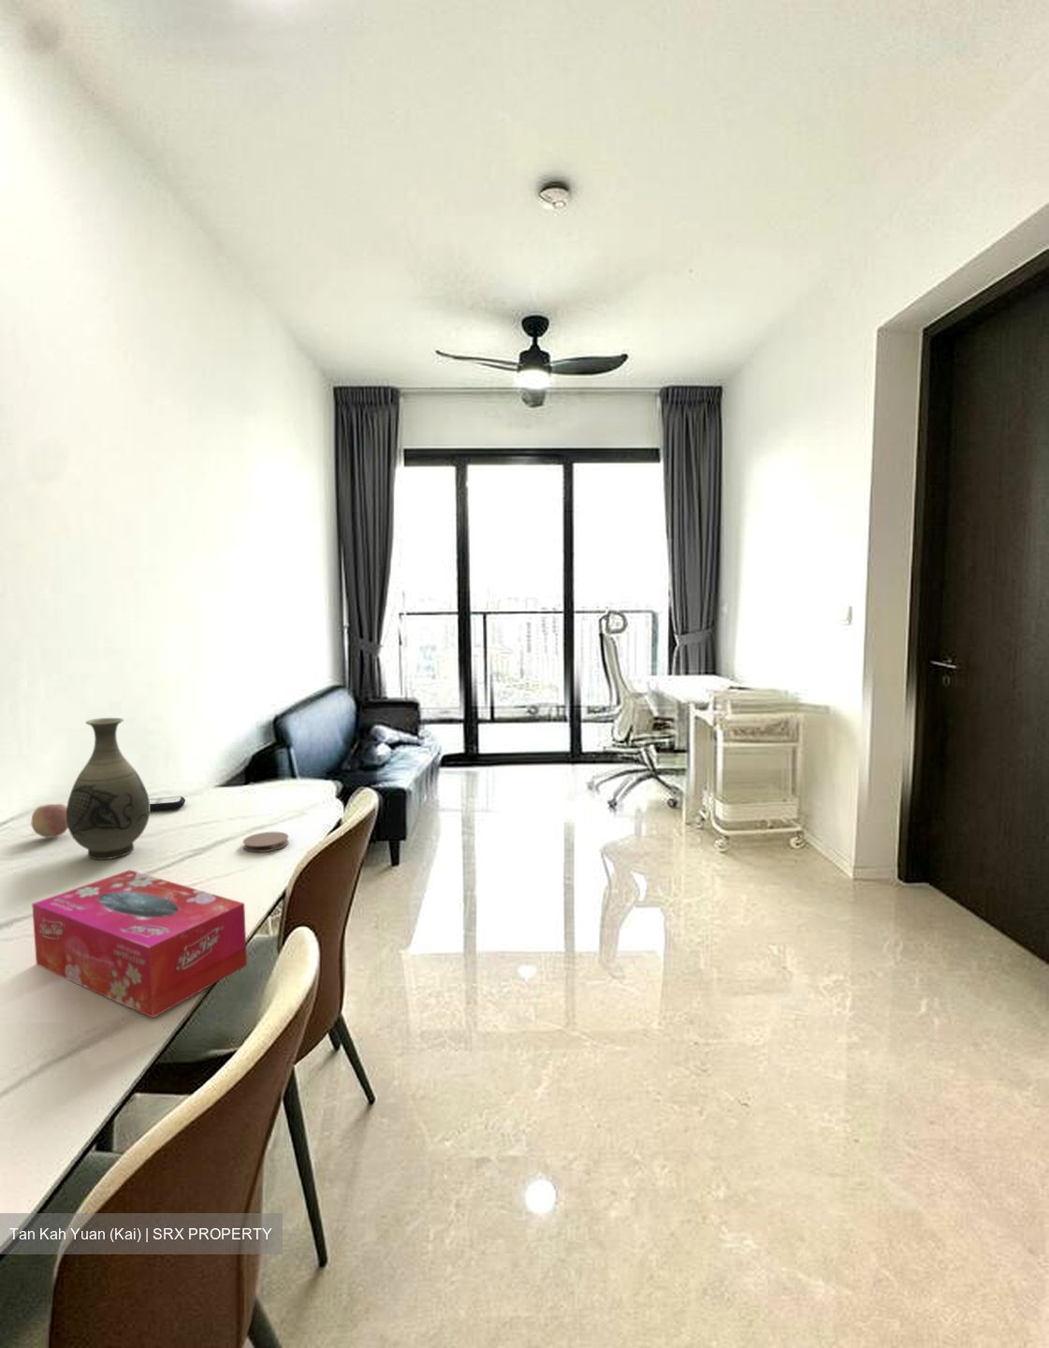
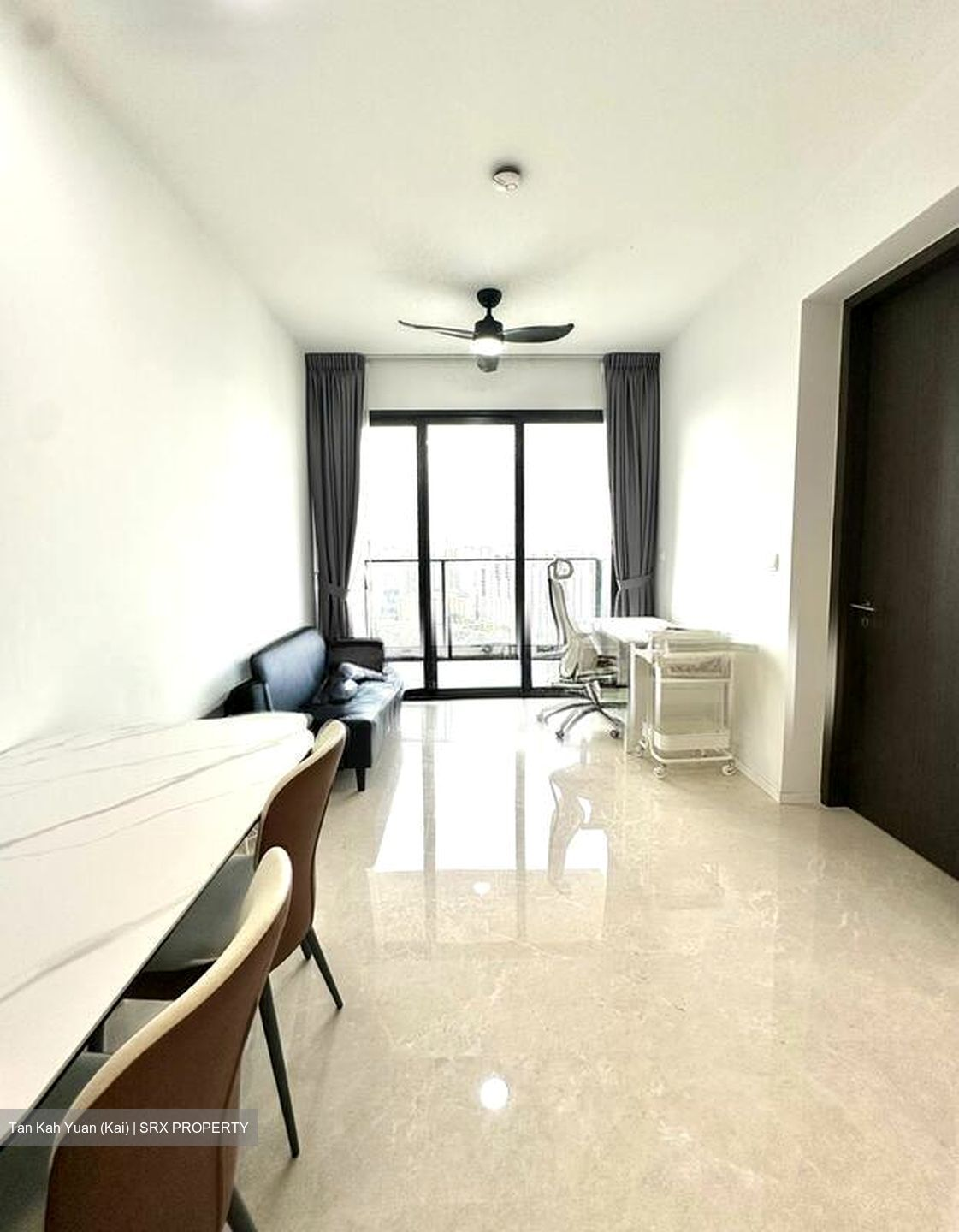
- coaster [243,830,289,852]
- fruit [31,803,68,839]
- remote control [149,795,186,813]
- tissue box [31,869,248,1019]
- vase [67,717,151,860]
